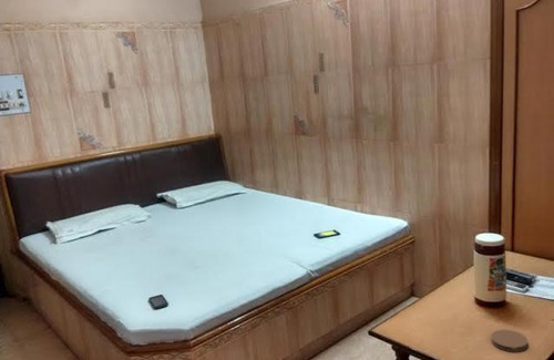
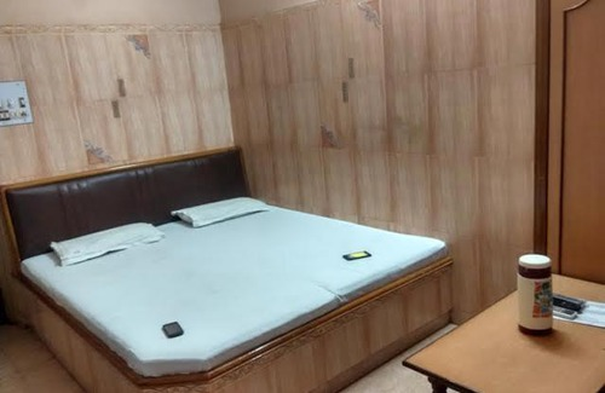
- coaster [490,329,529,352]
